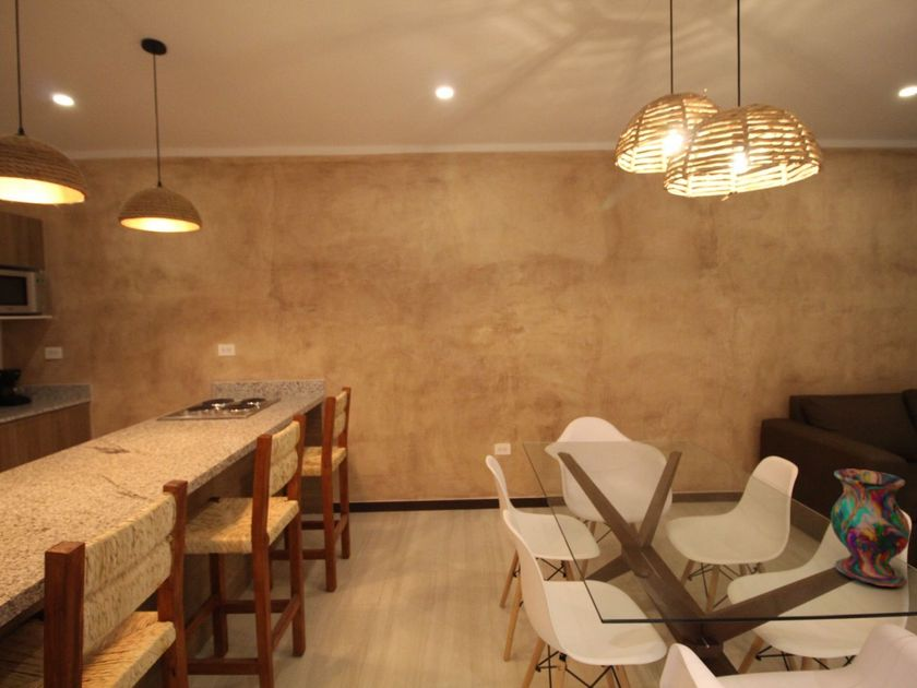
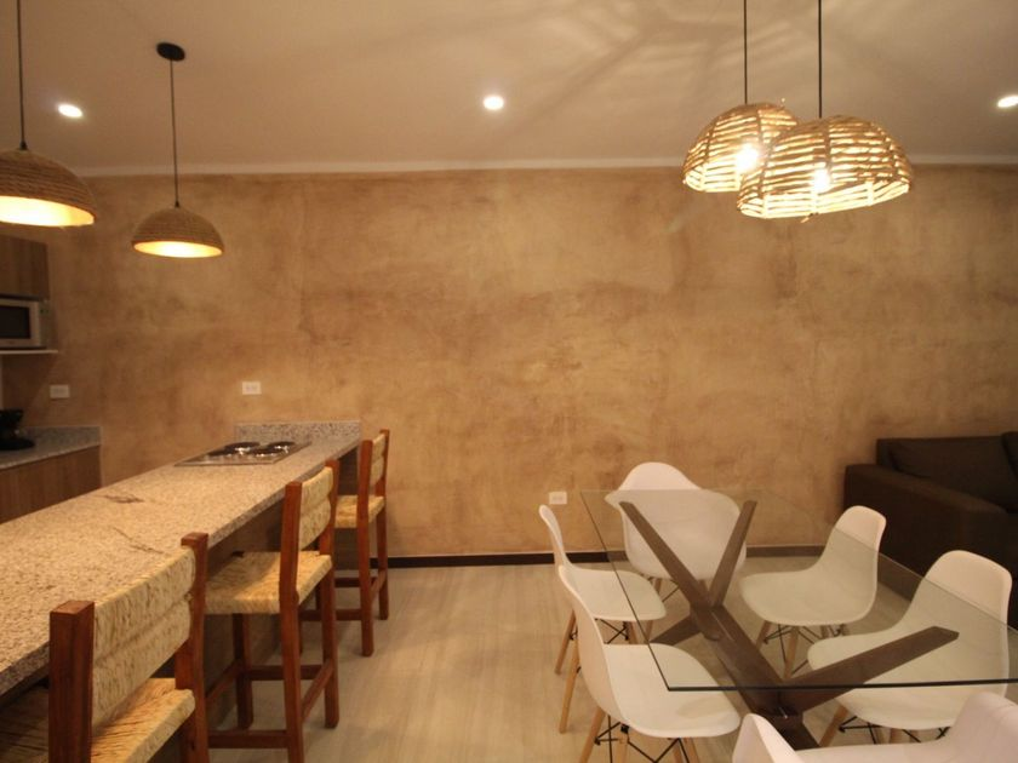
- vase [830,468,912,588]
